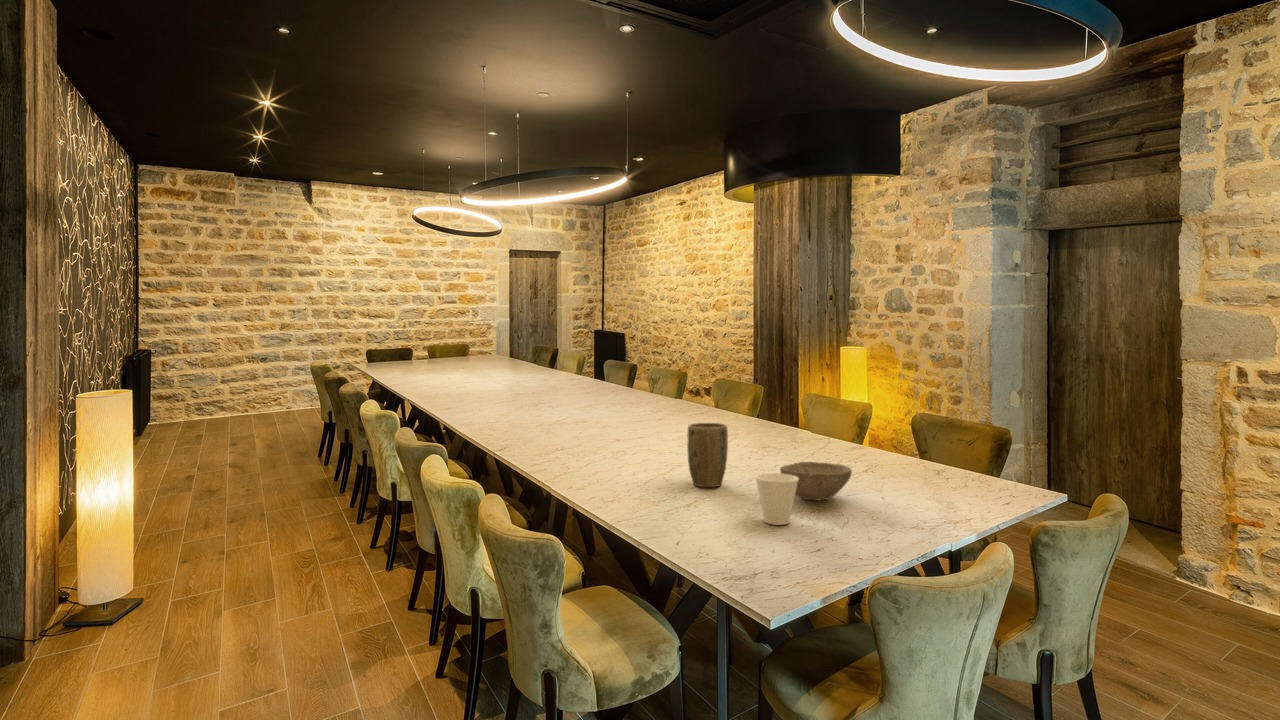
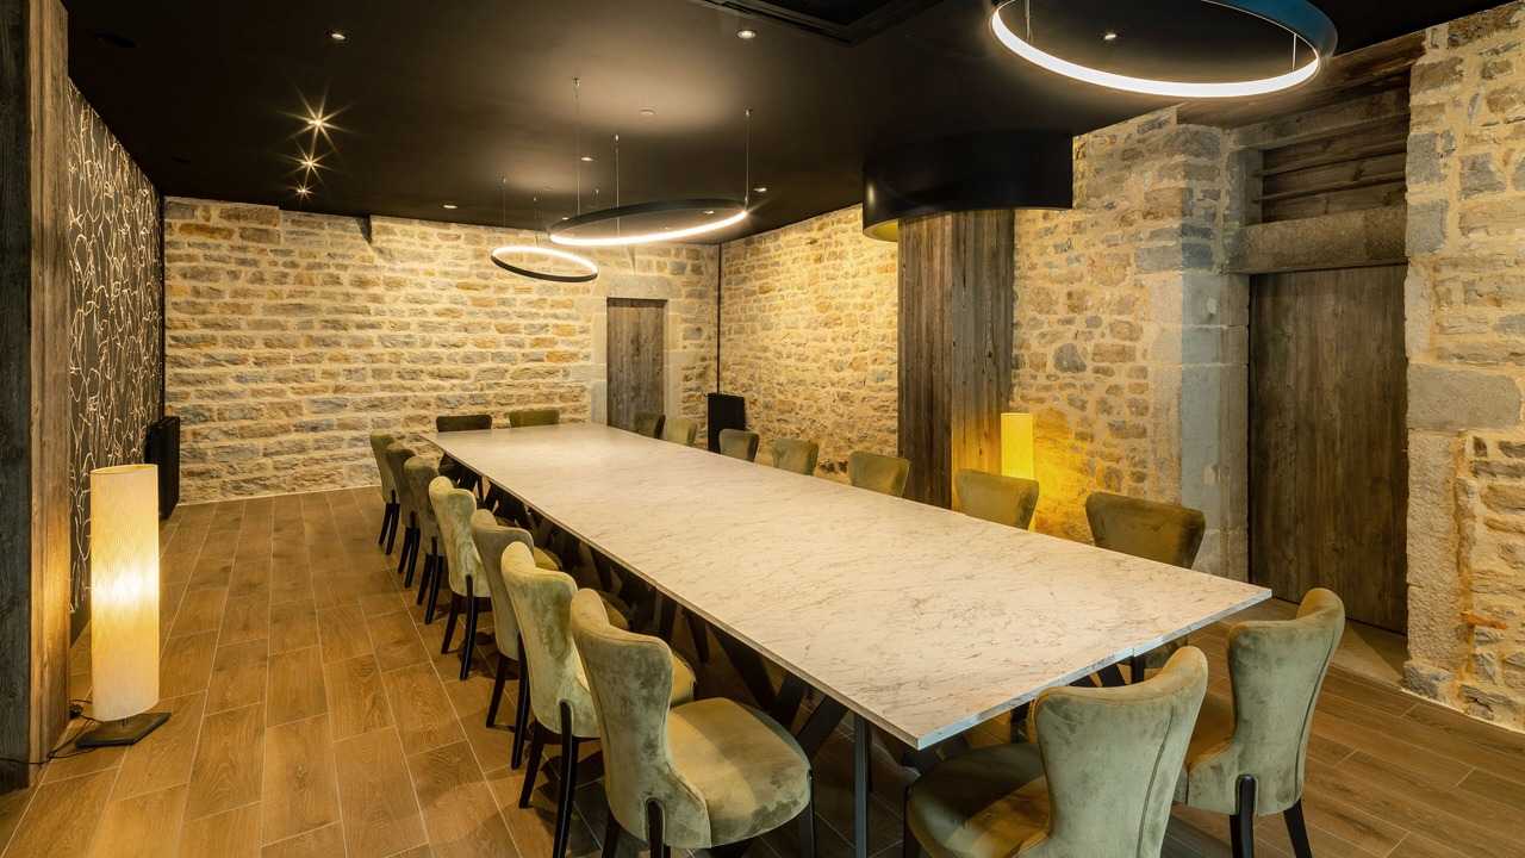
- cup [754,472,799,526]
- bowl [779,461,853,501]
- plant pot [686,422,729,488]
